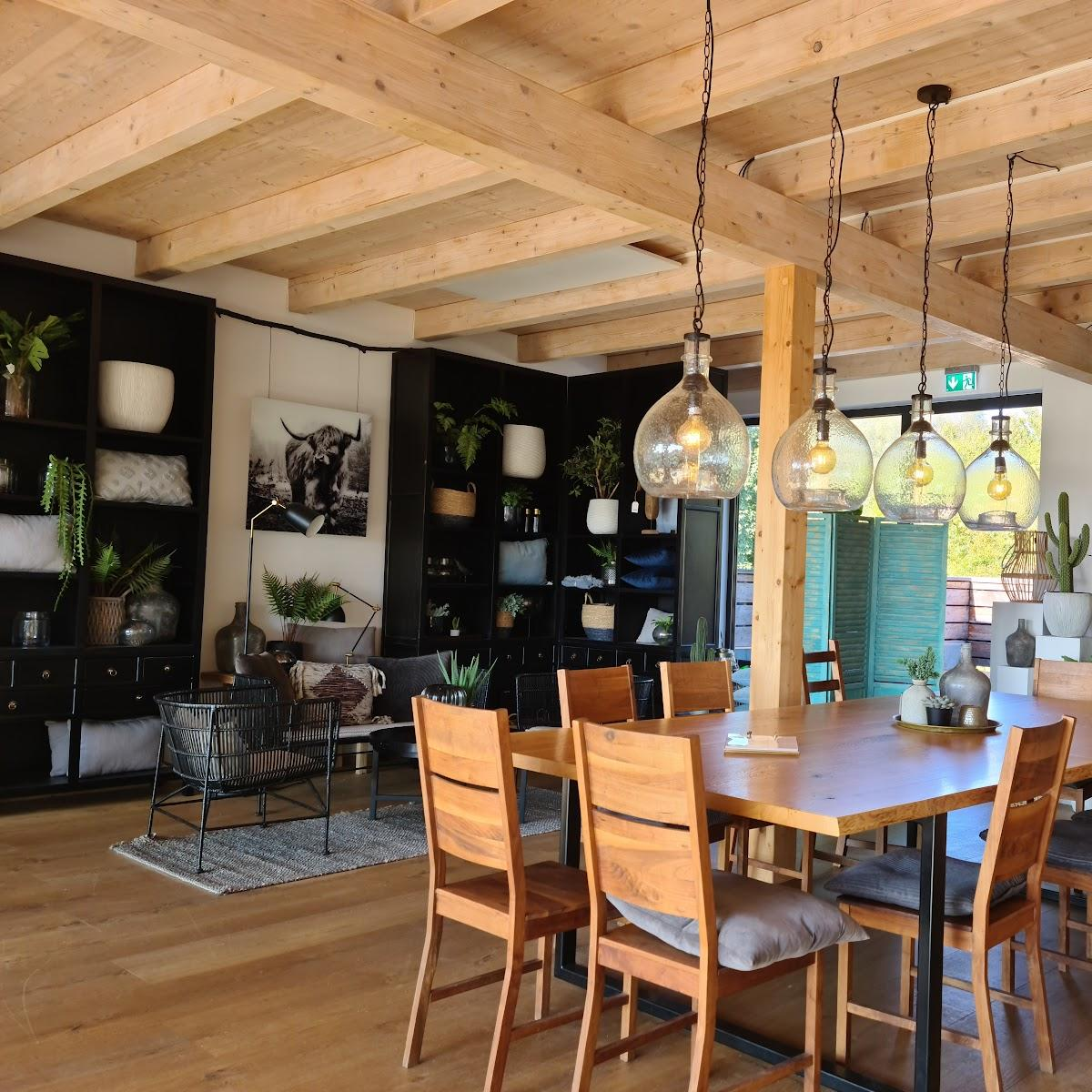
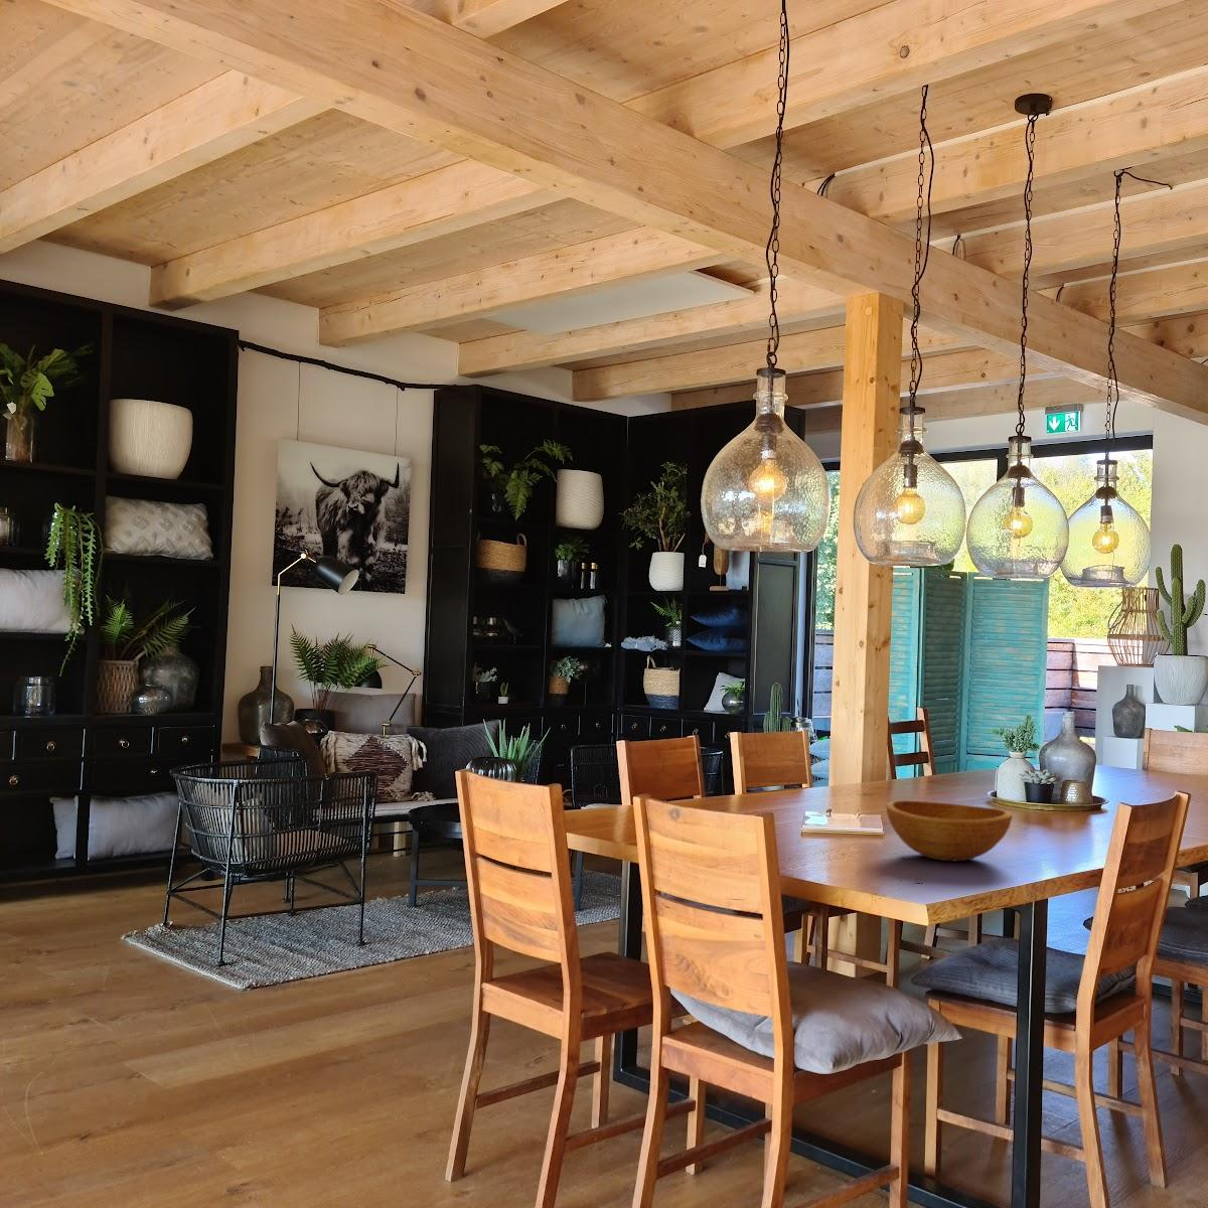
+ wooden bowl [885,800,1013,863]
